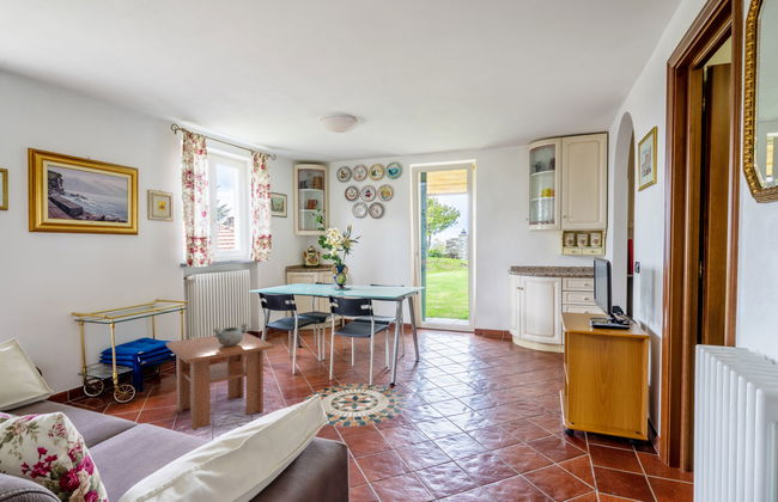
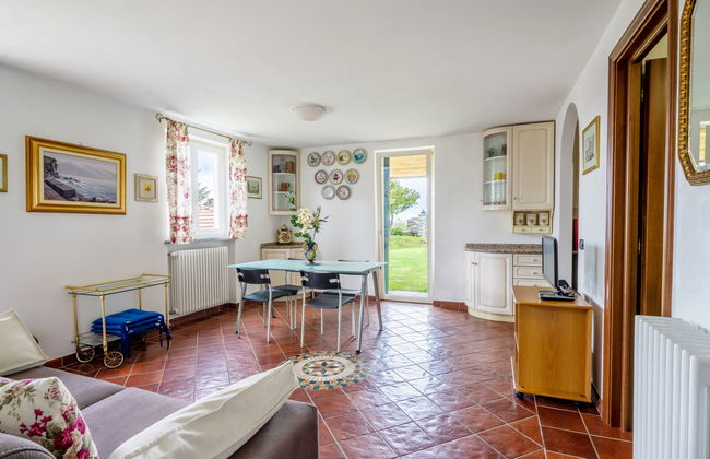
- decorative bowl [212,323,249,347]
- coffee table [165,332,275,431]
